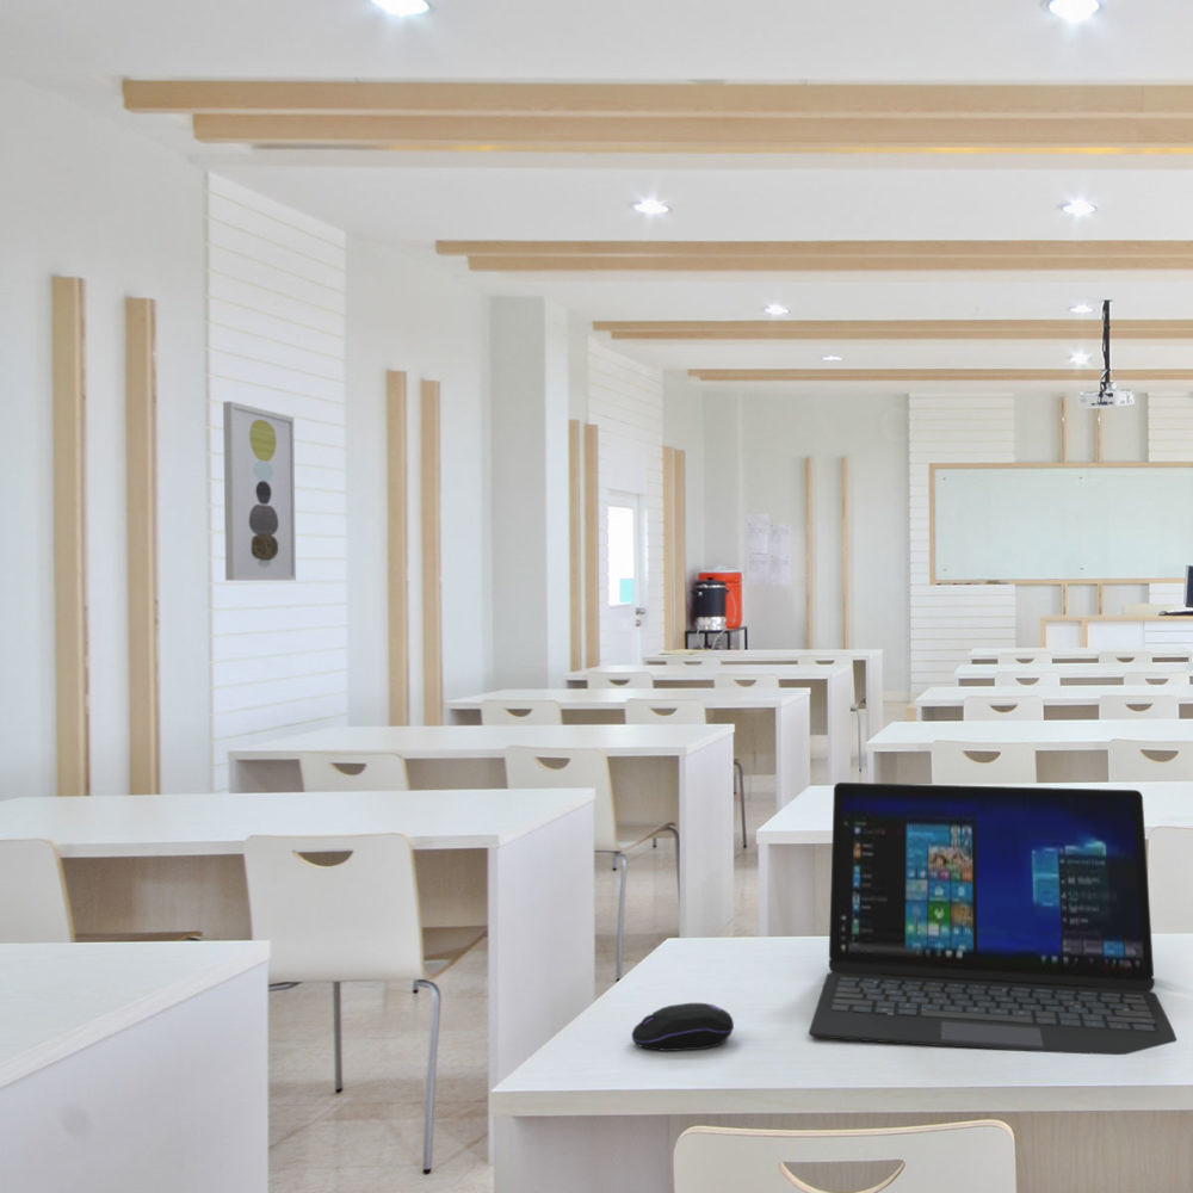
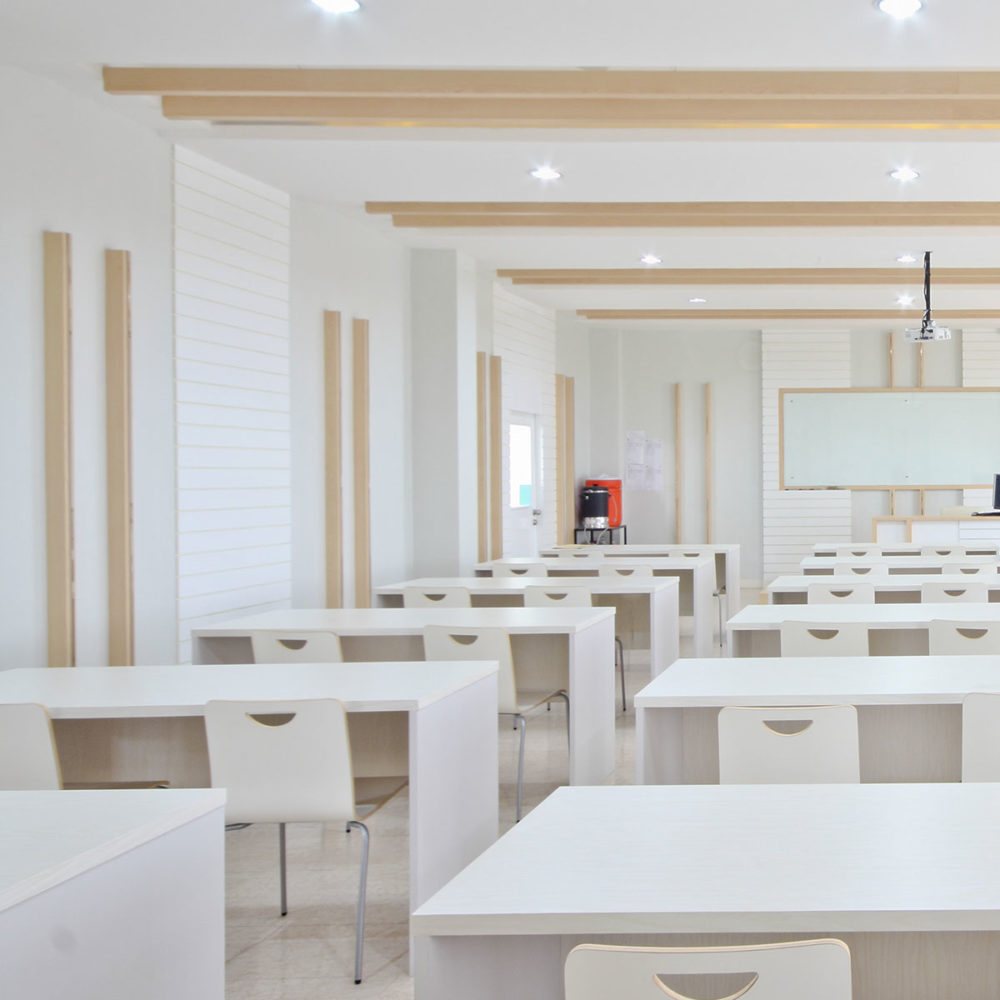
- laptop [808,781,1177,1056]
- computer mouse [631,1002,735,1052]
- wall art [222,400,297,582]
